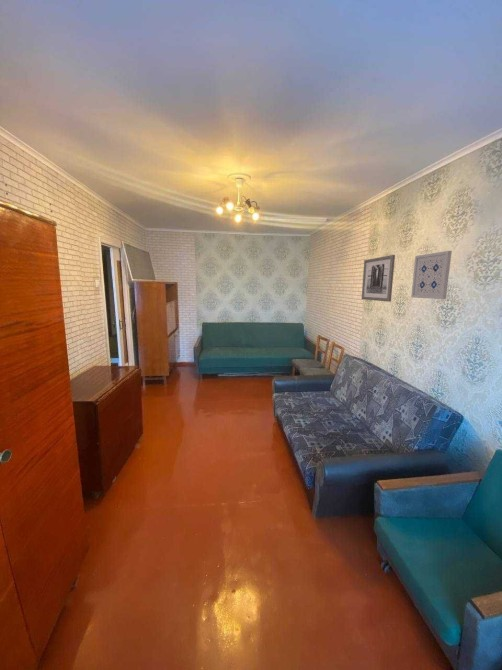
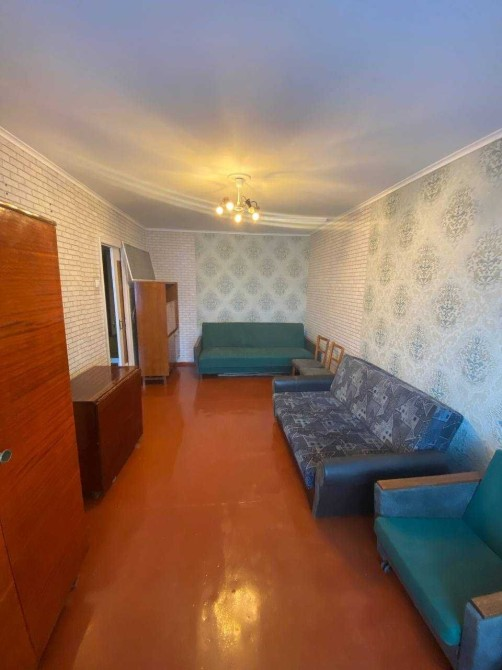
- wall art [361,254,396,303]
- wall art [410,250,453,300]
